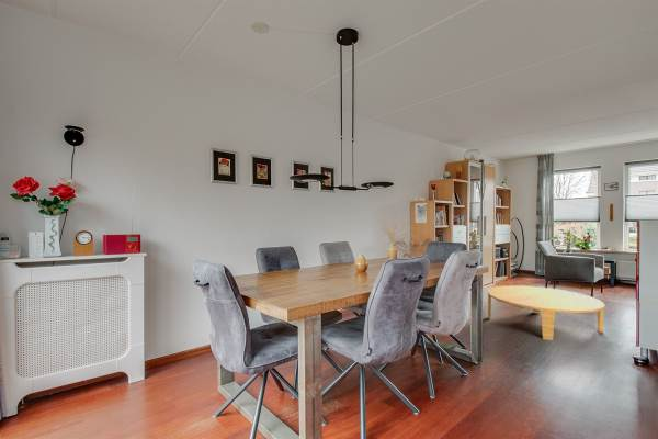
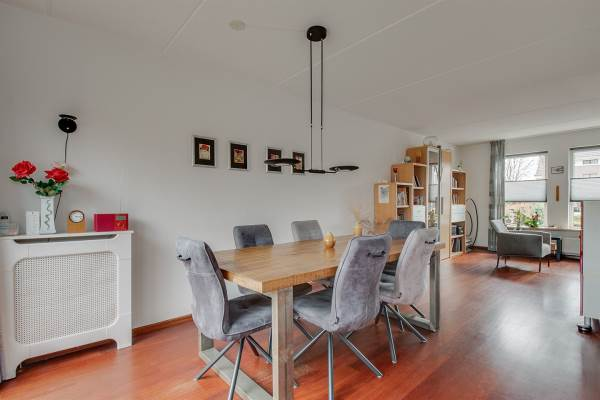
- coffee table [487,284,605,341]
